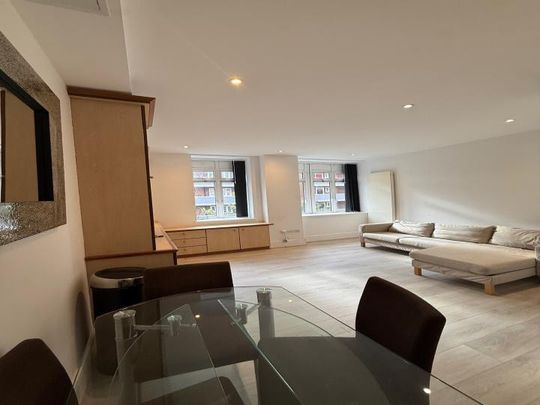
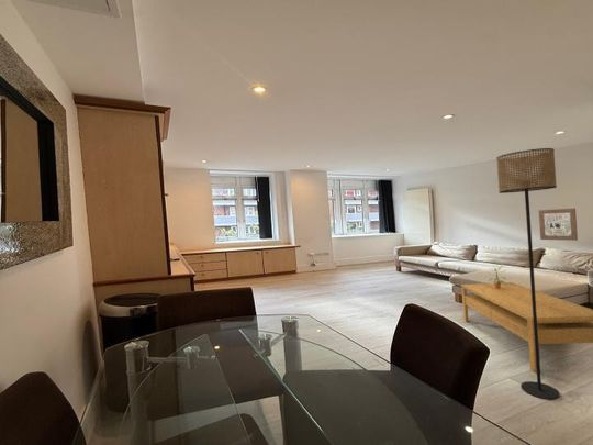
+ potted plant [484,264,508,289]
+ floor lamp [495,147,561,400]
+ wall art [538,208,579,242]
+ coffee table [460,281,593,374]
